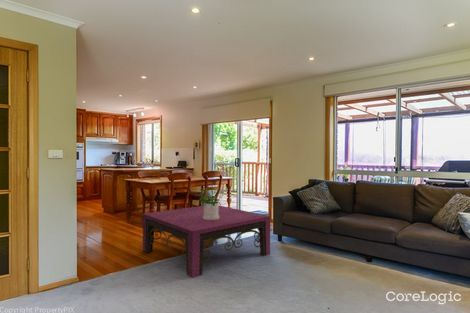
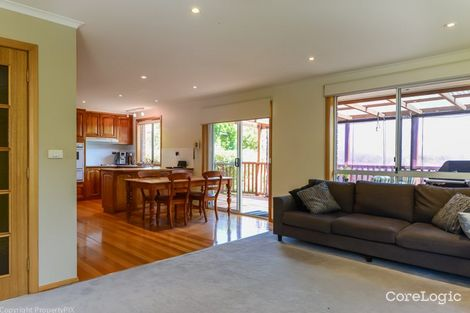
- potted plant [198,187,225,220]
- coffee table [142,205,271,279]
